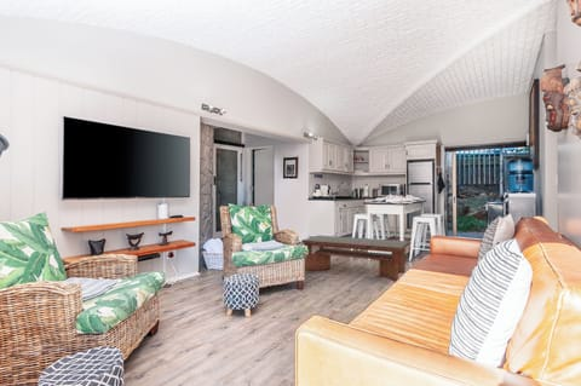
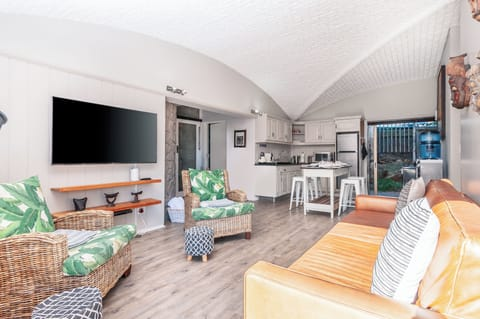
- coffee table [300,235,409,283]
